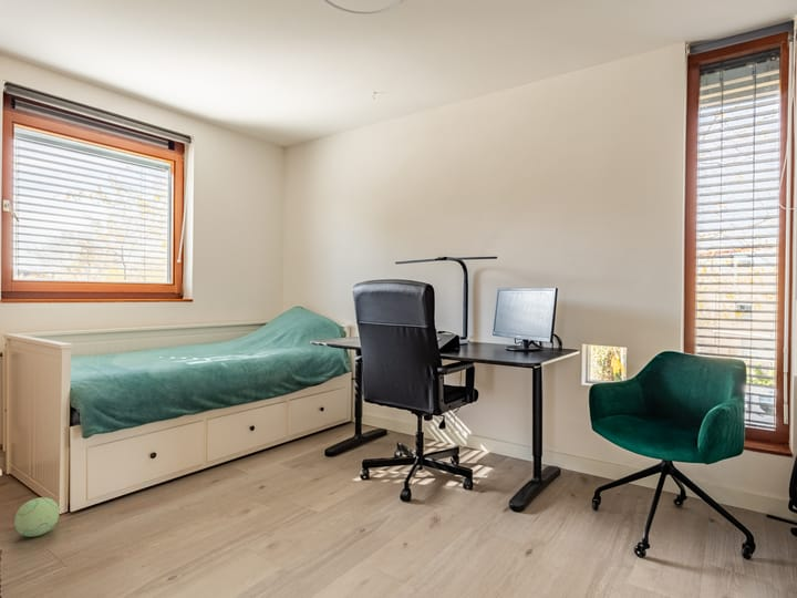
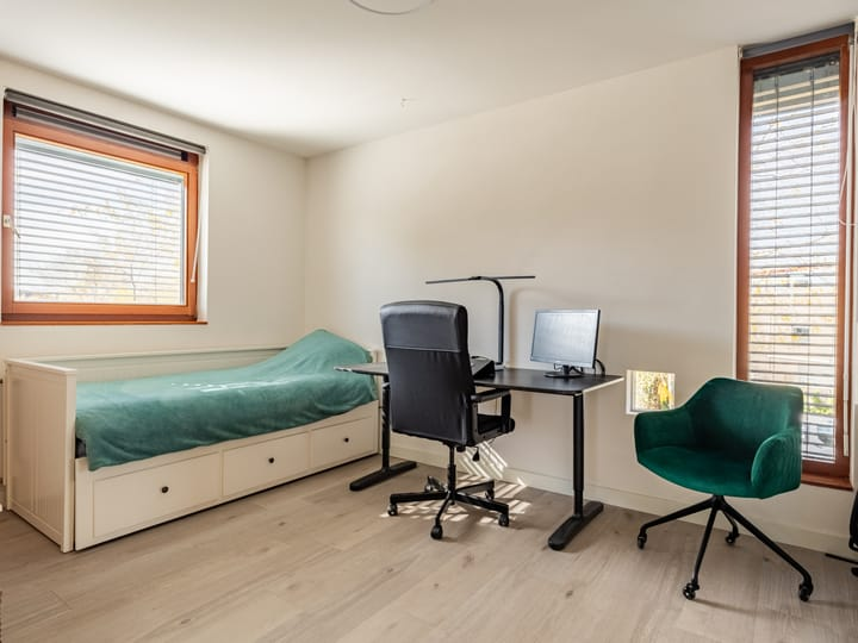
- plush toy [13,496,60,538]
